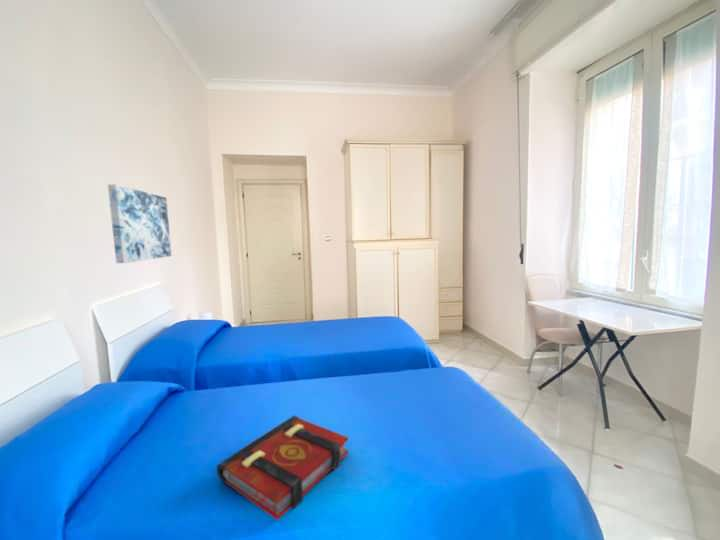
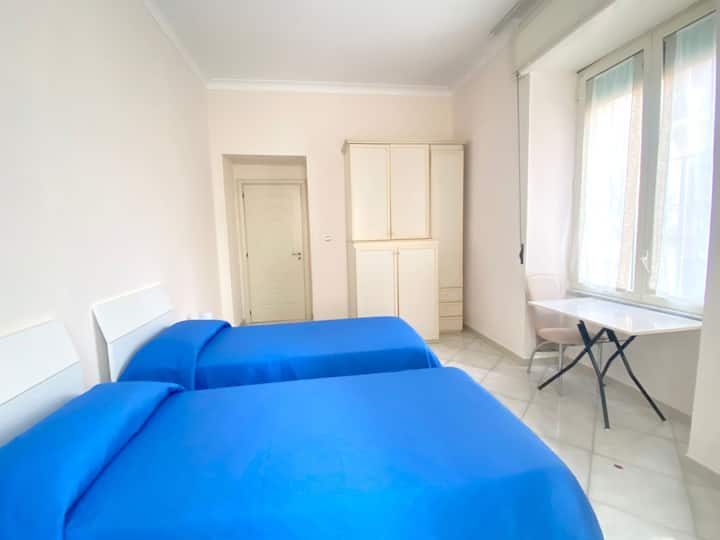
- wall art [107,183,172,264]
- book [216,414,350,521]
